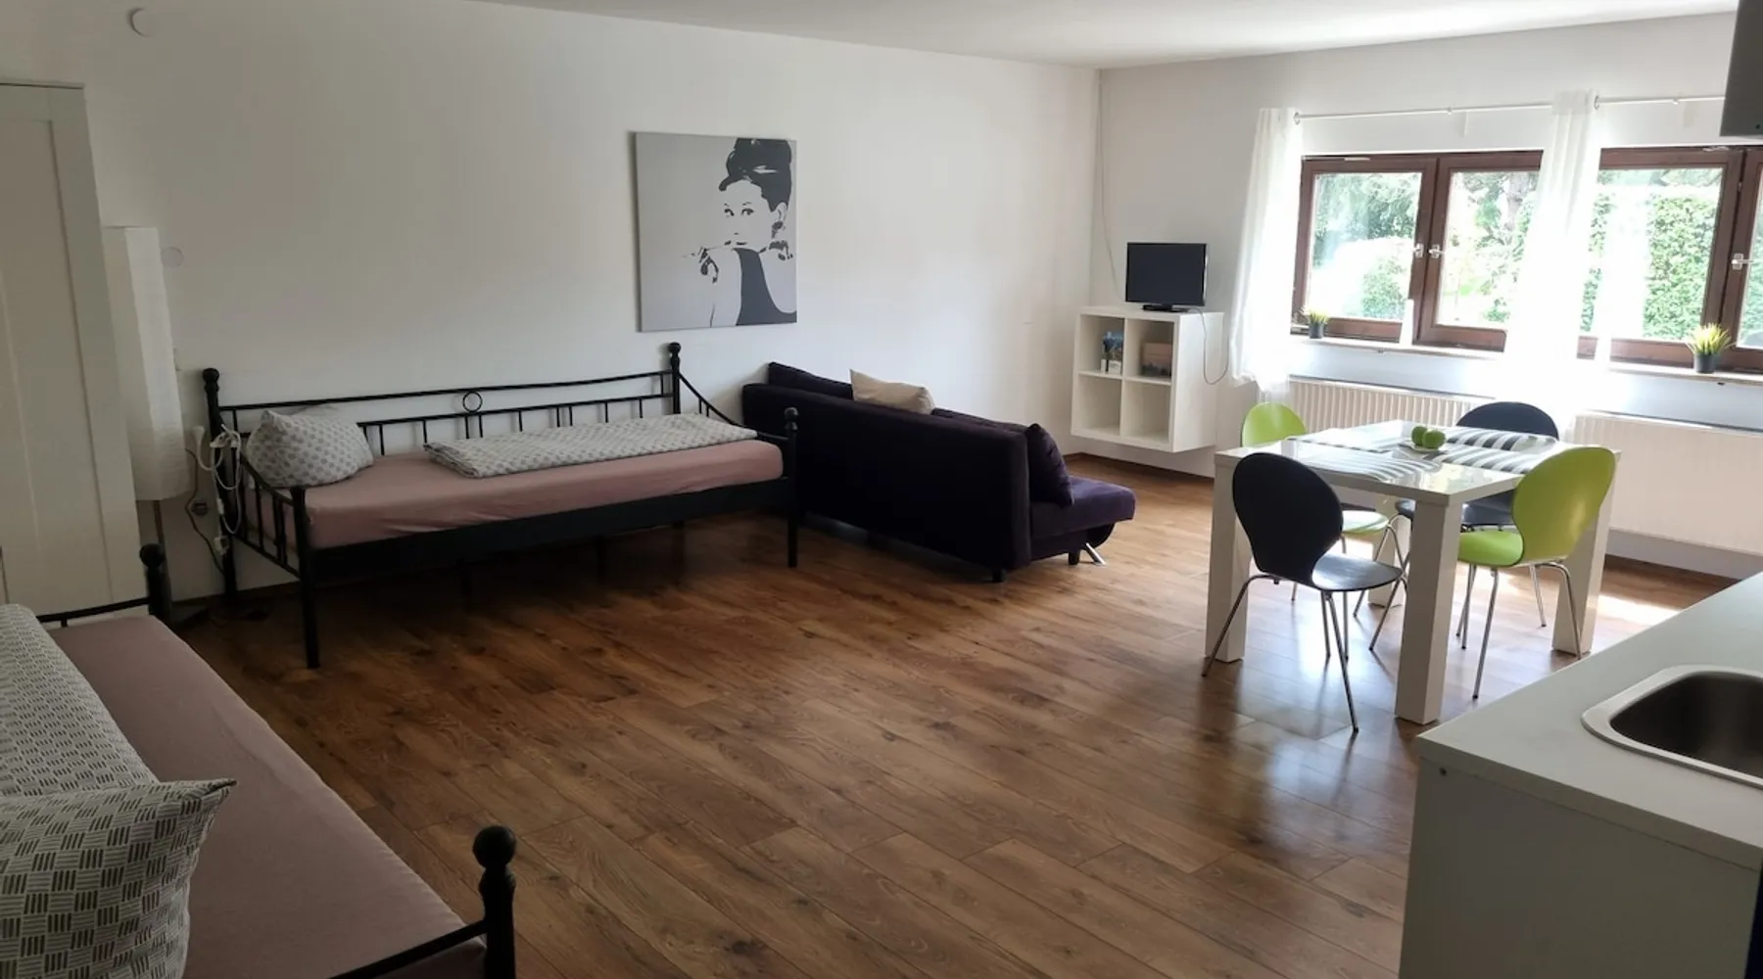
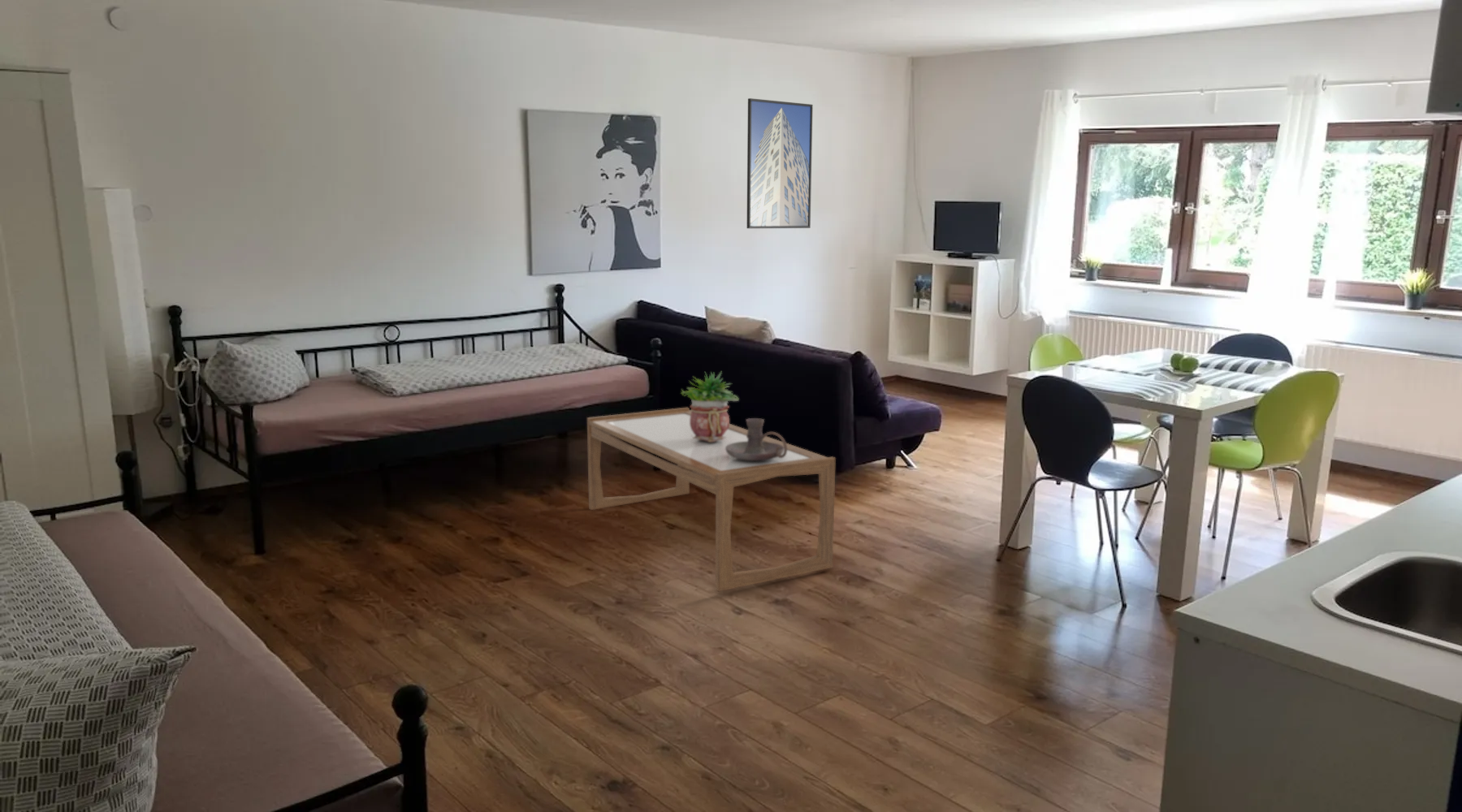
+ candle holder [725,417,787,460]
+ coffee table [586,407,837,592]
+ potted plant [680,371,740,443]
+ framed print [746,97,814,229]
